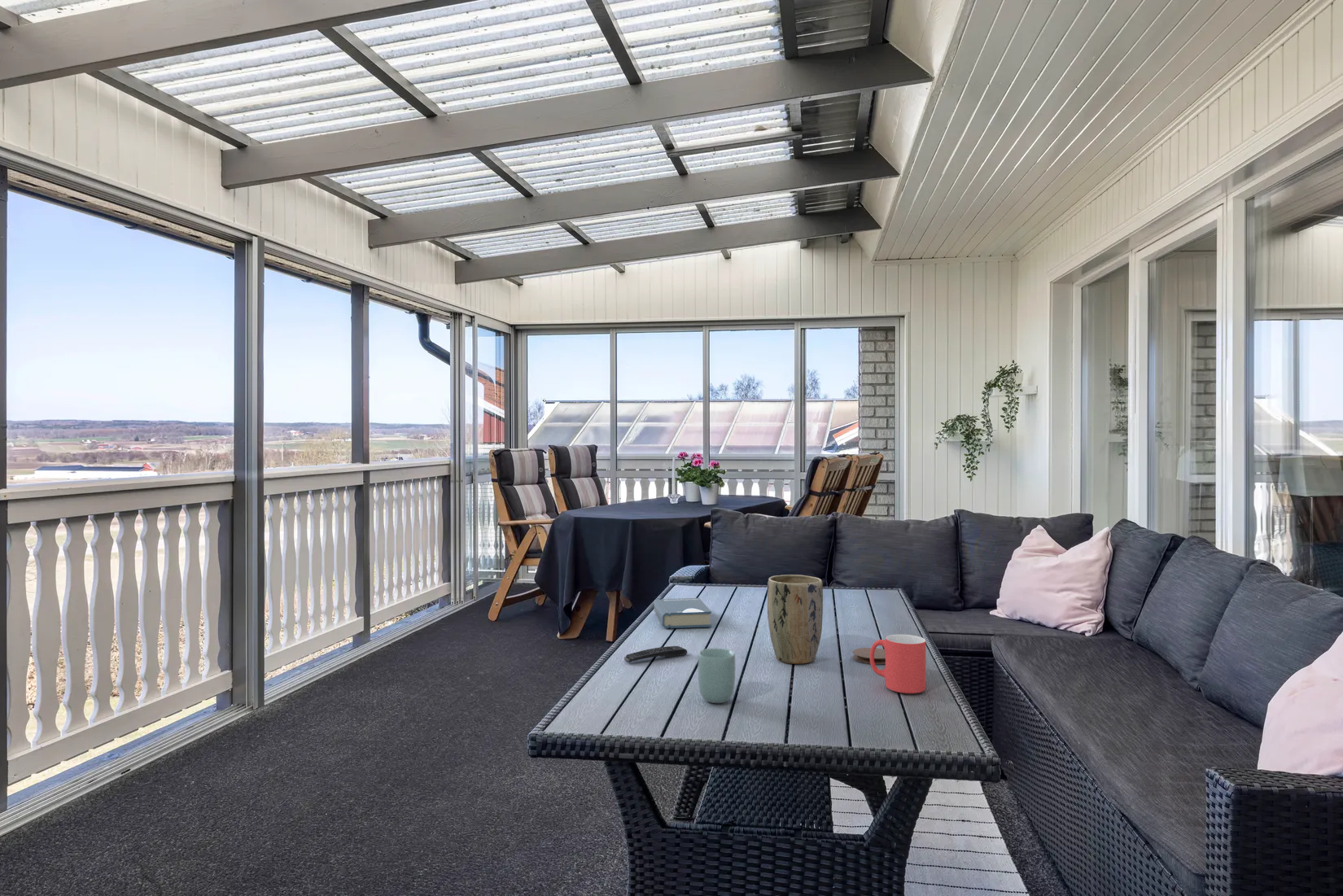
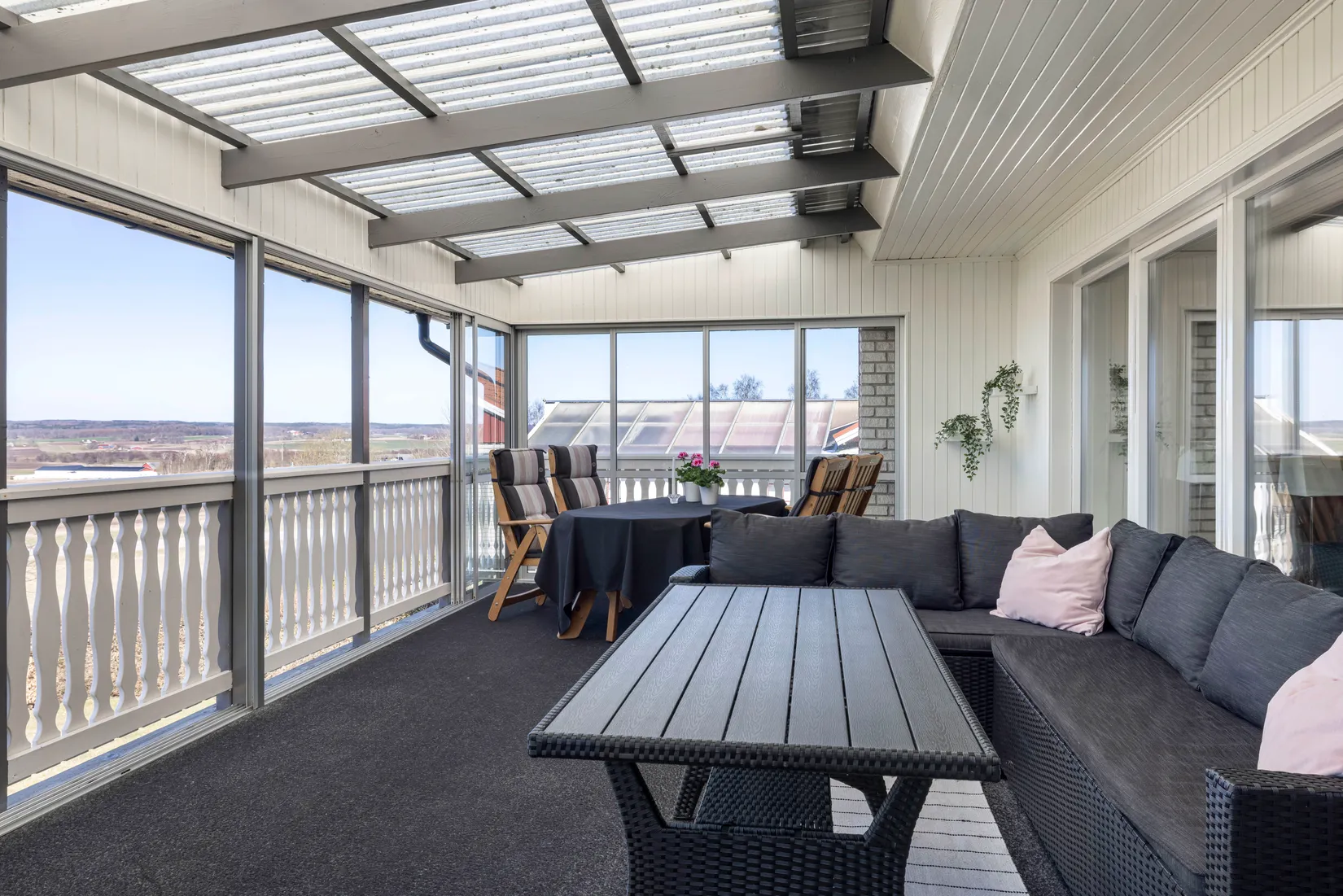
- remote control [623,645,688,663]
- hardback book [654,597,712,629]
- coaster [851,647,886,665]
- cup [698,648,736,704]
- plant pot [767,574,824,665]
- mug [870,634,926,694]
